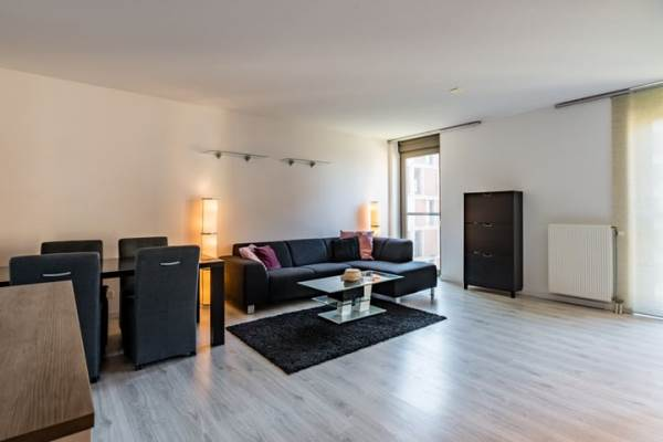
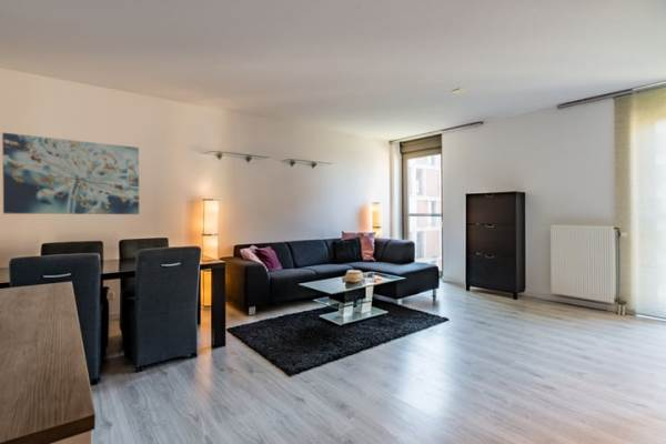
+ wall art [1,131,140,215]
